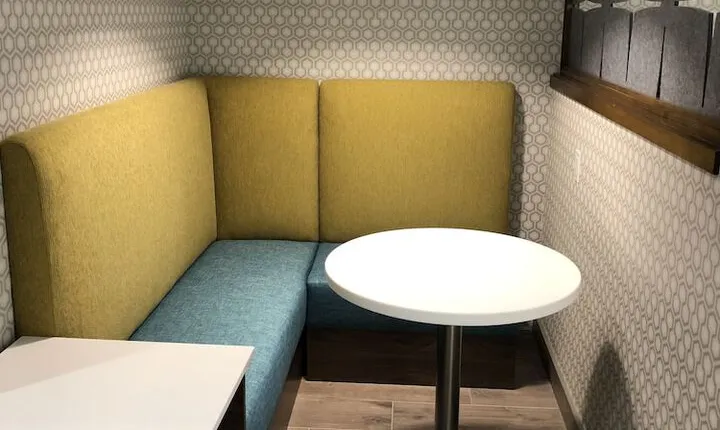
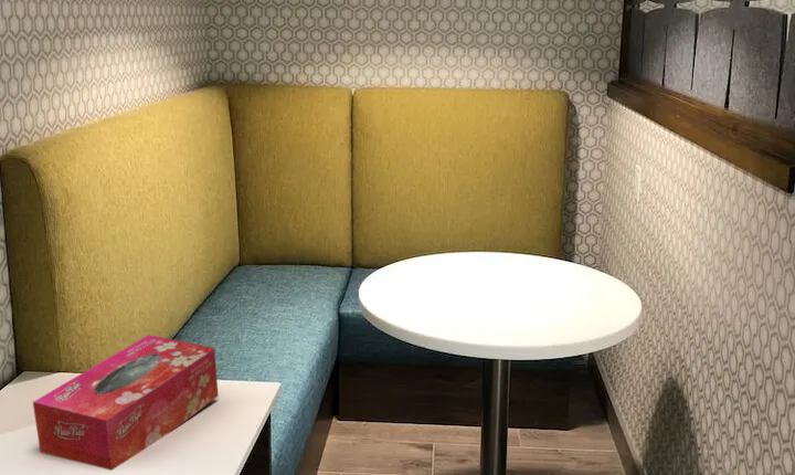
+ tissue box [32,334,220,472]
